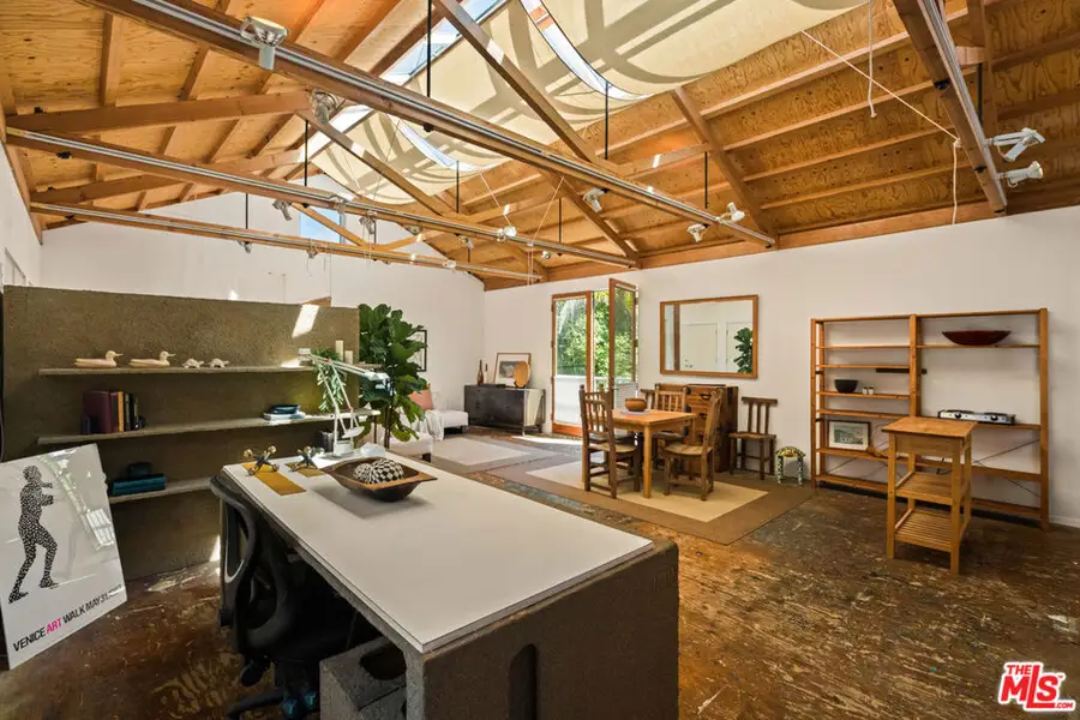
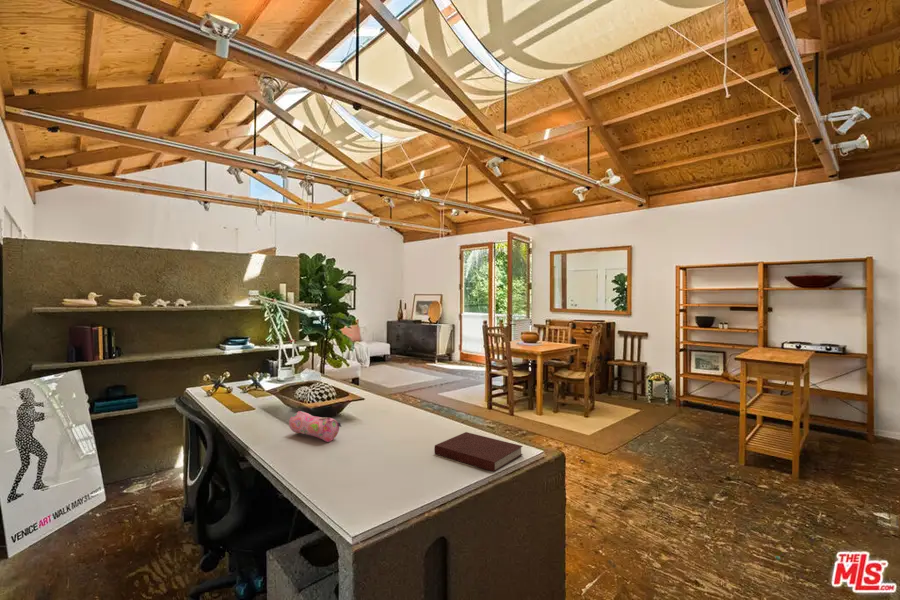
+ pencil case [288,410,342,443]
+ notebook [433,431,524,473]
